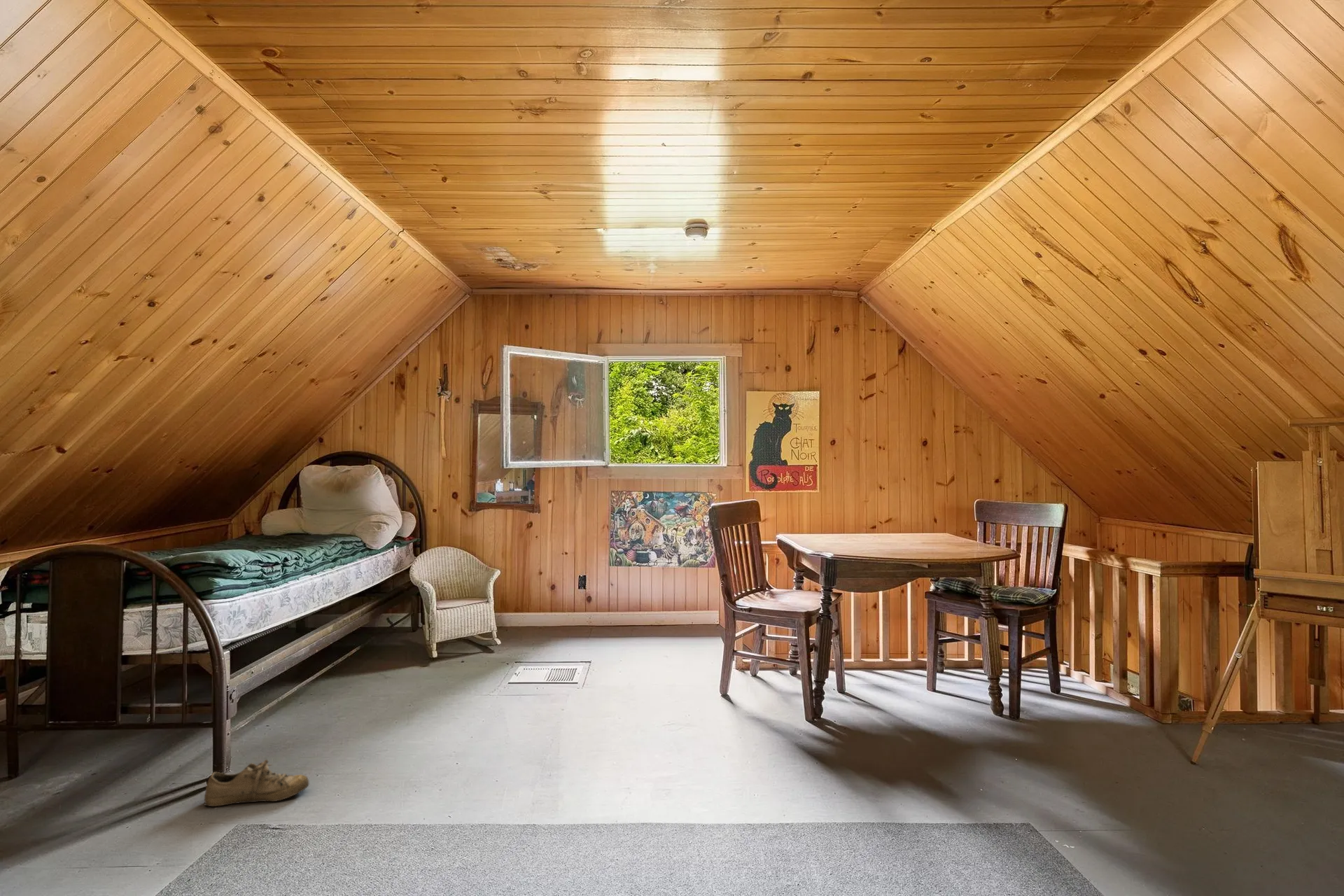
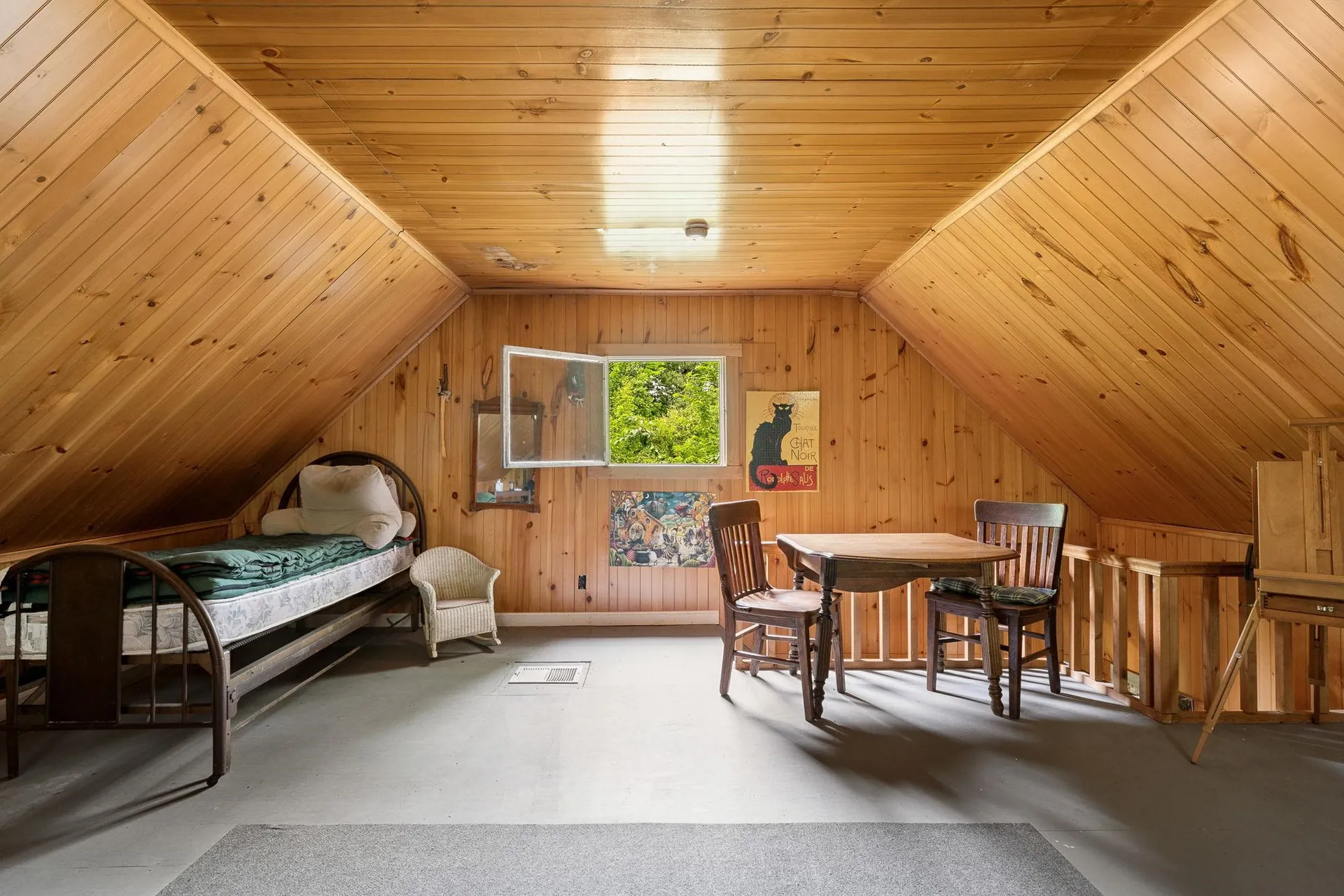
- shoe [203,759,310,807]
